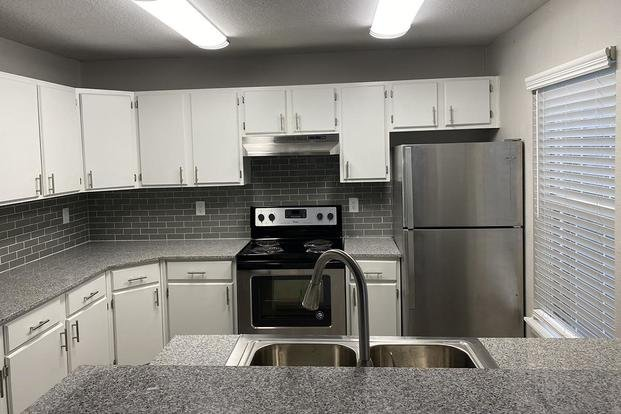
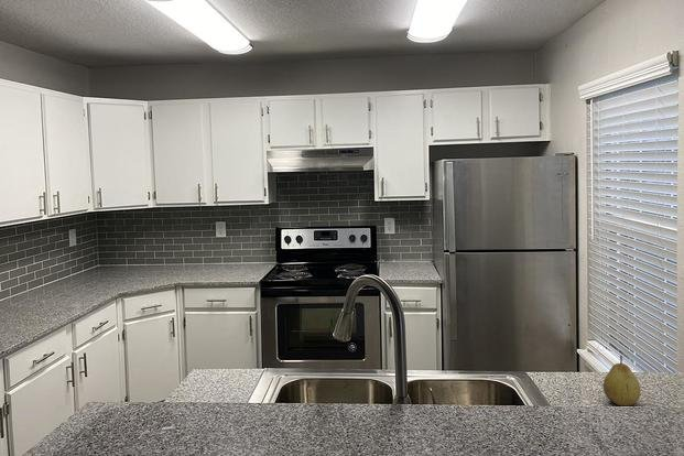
+ fruit [602,355,642,406]
